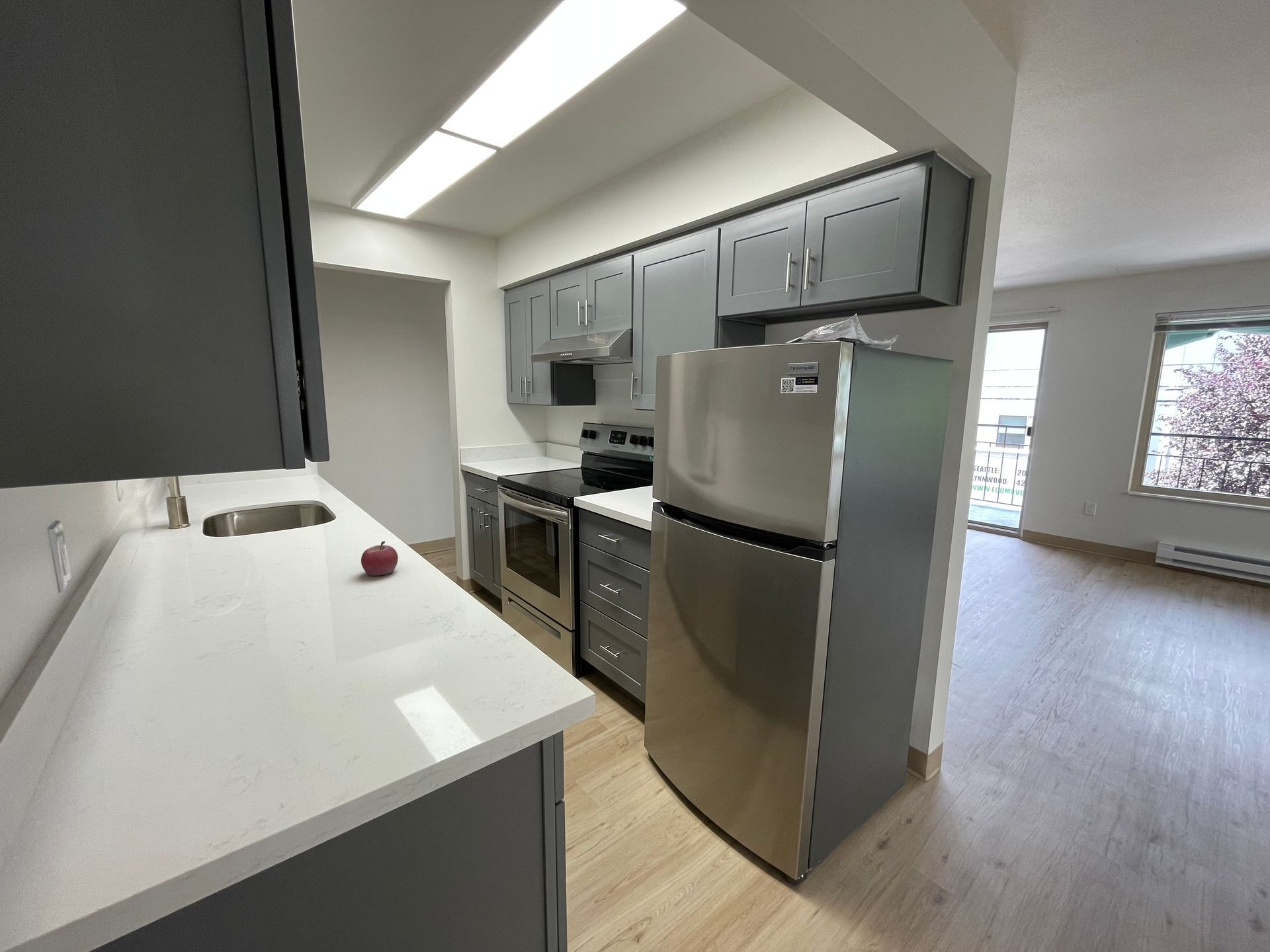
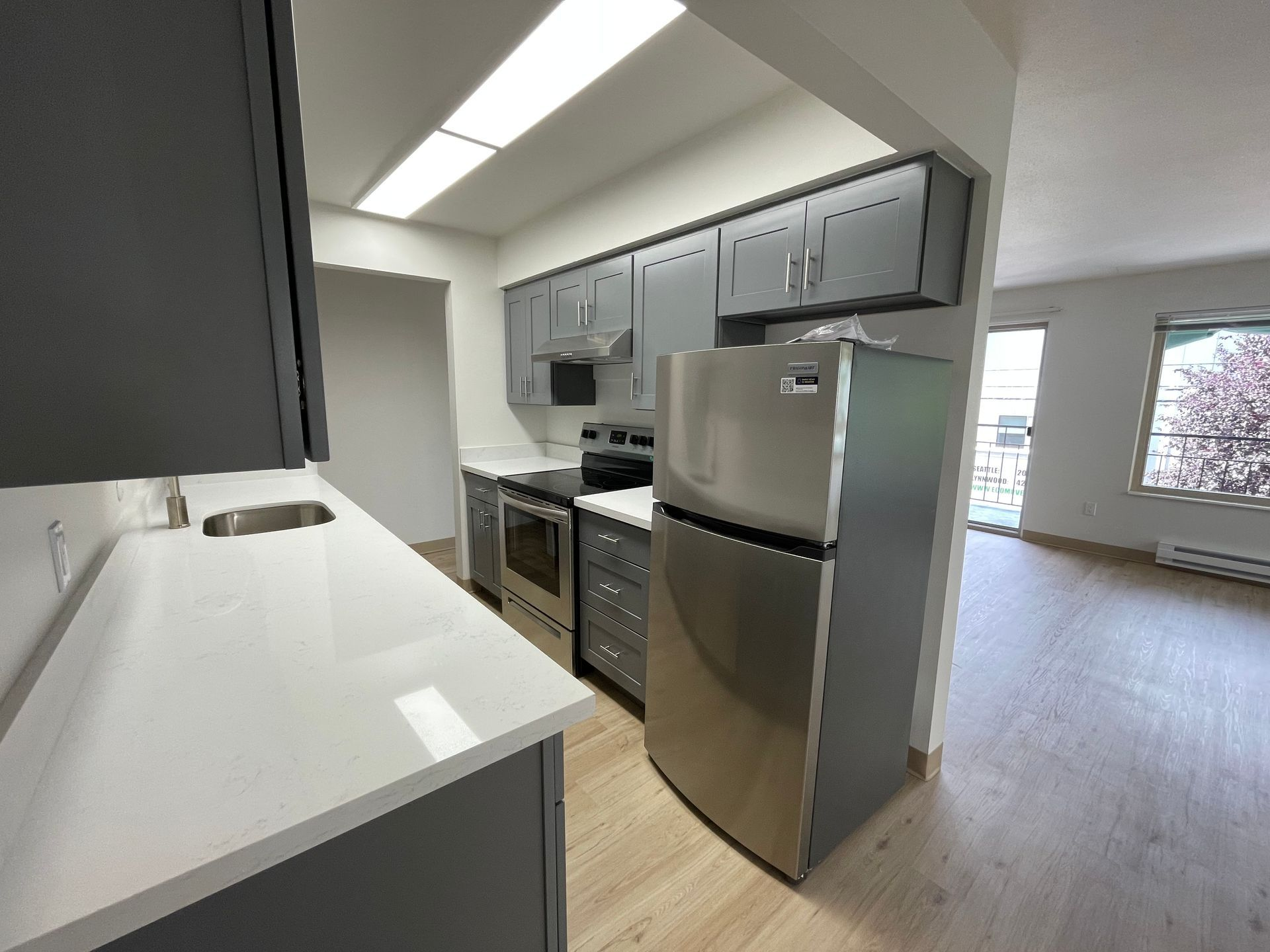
- fruit [360,540,399,576]
